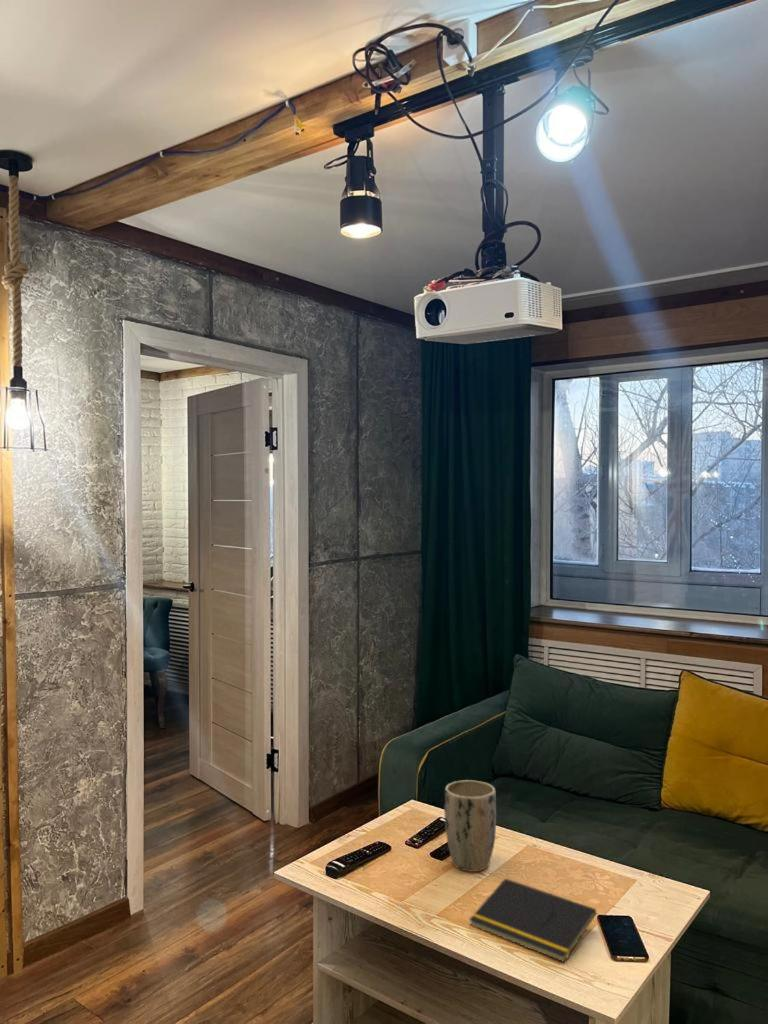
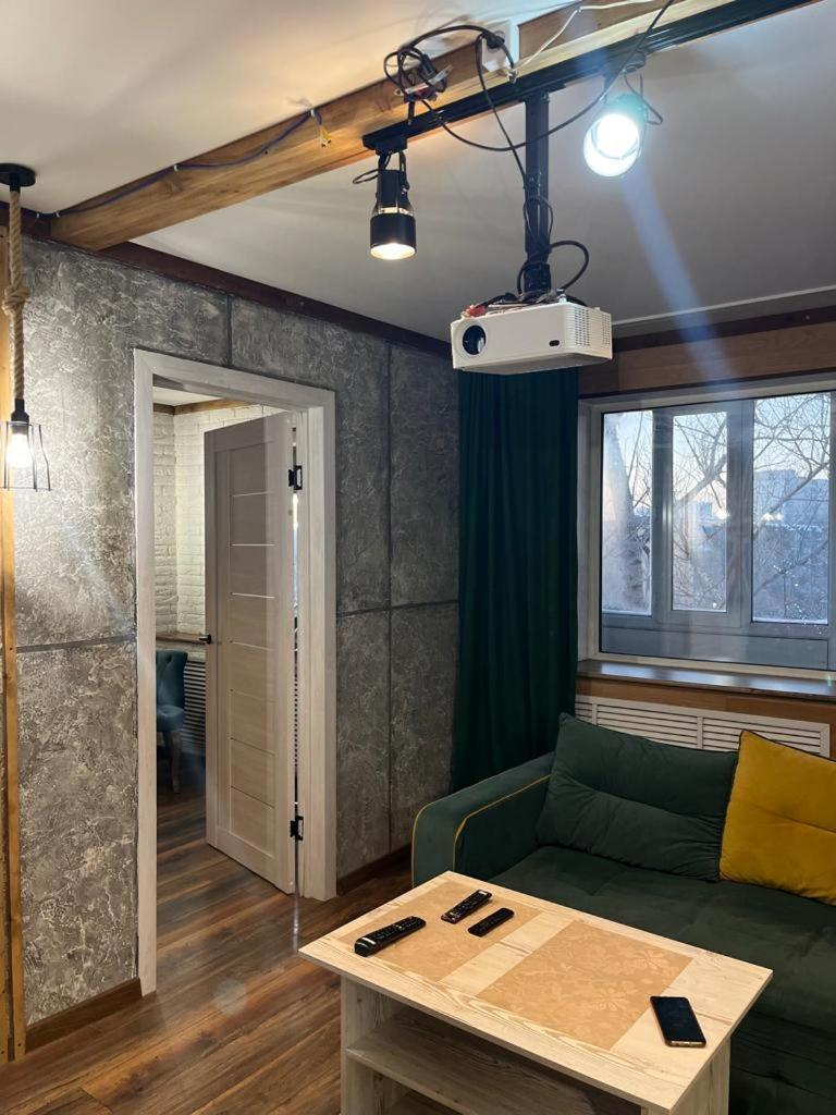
- plant pot [443,779,497,873]
- notepad [468,877,597,963]
